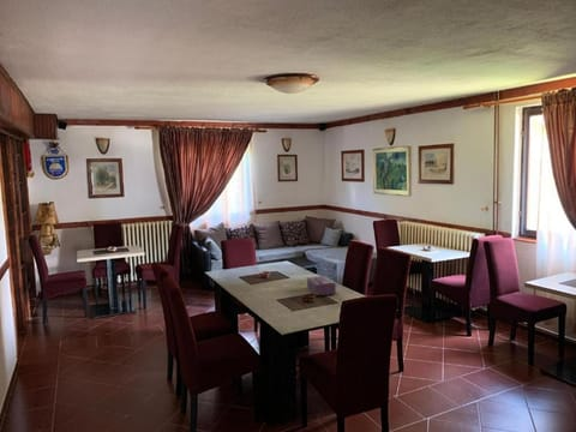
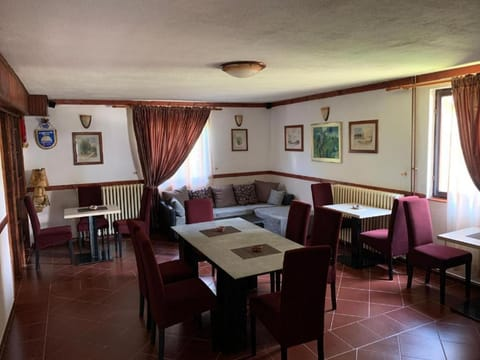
- tissue box [306,275,337,296]
